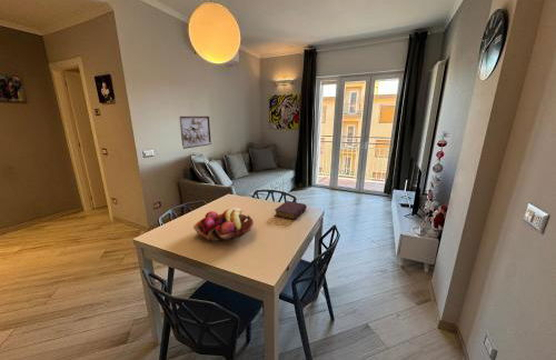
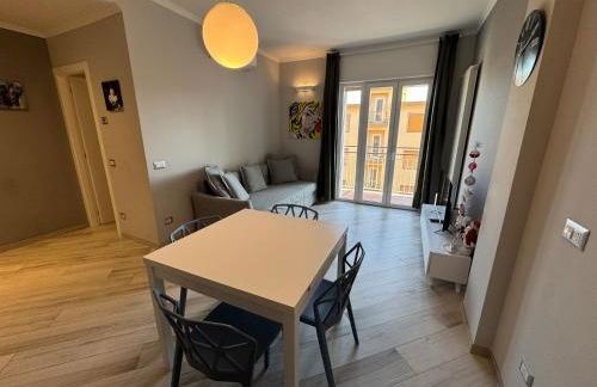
- wall relief [179,116,212,150]
- book [274,200,308,221]
- fruit basket [192,207,255,242]
